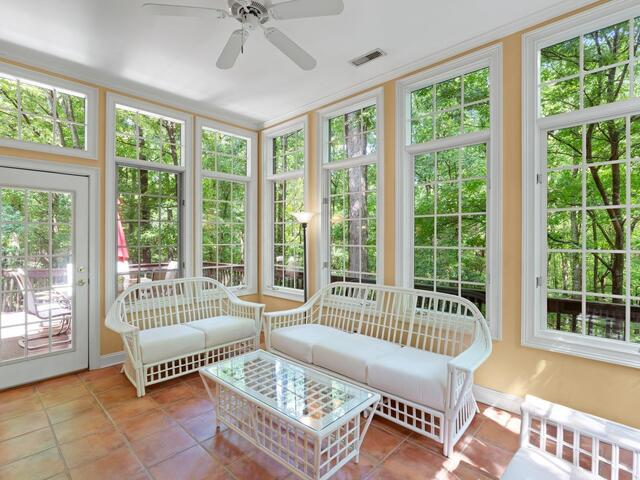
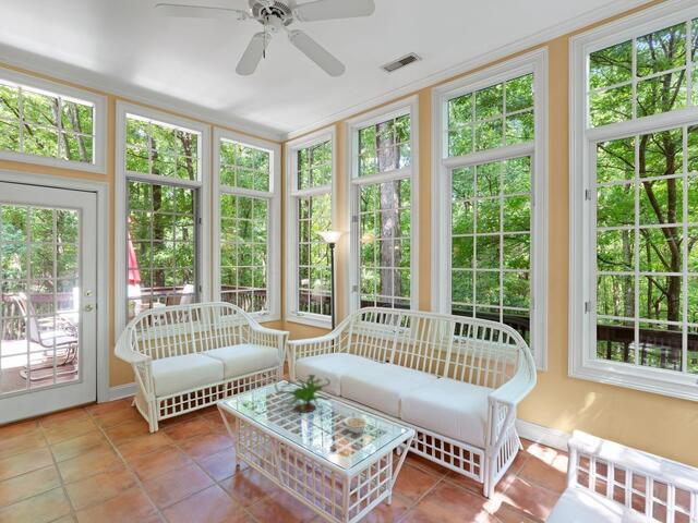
+ legume [344,412,369,435]
+ plant [274,374,333,414]
